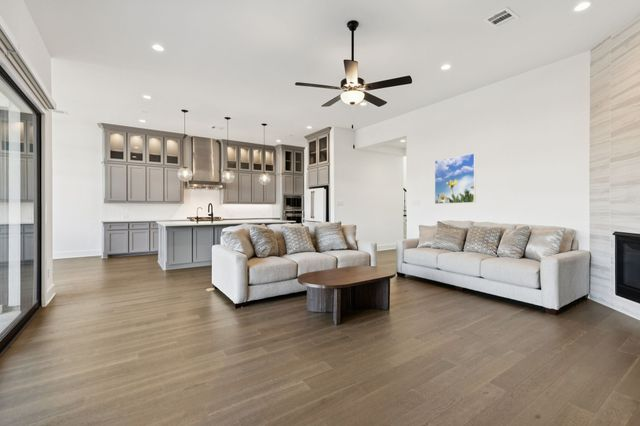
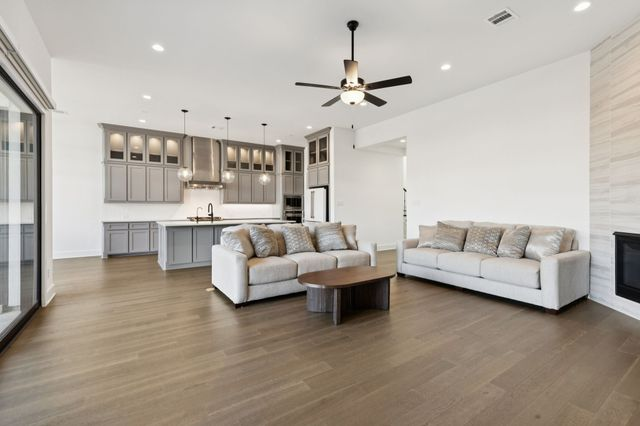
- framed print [434,153,476,205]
